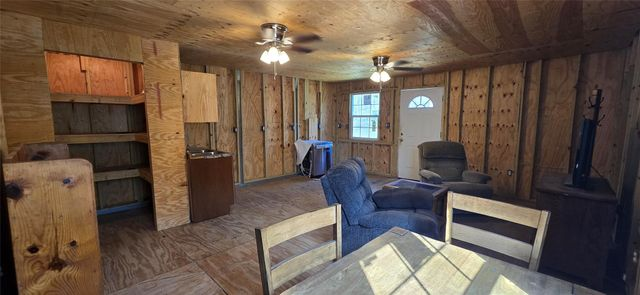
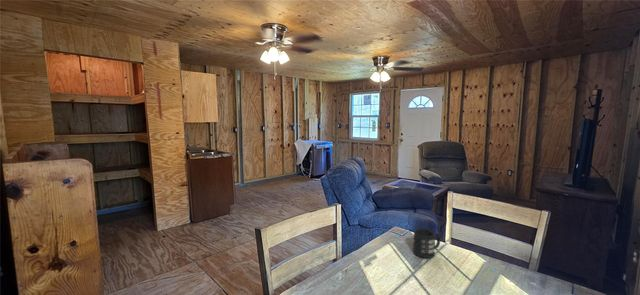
+ mug [412,228,441,259]
